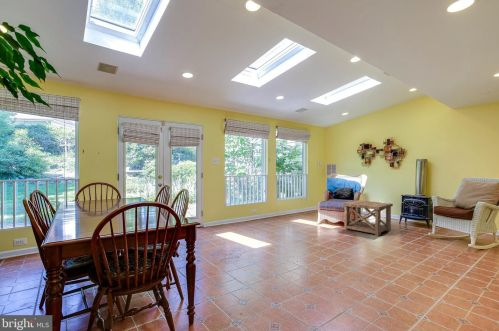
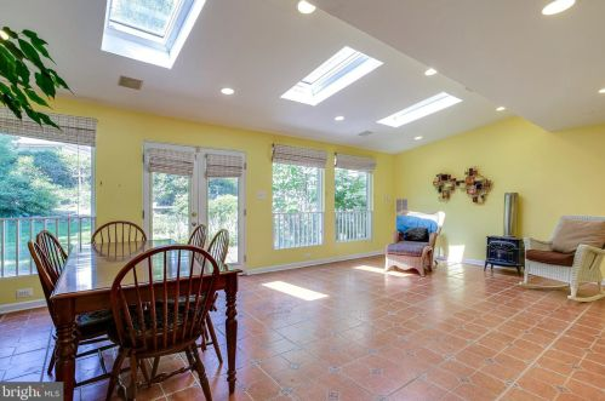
- side table [342,199,394,237]
